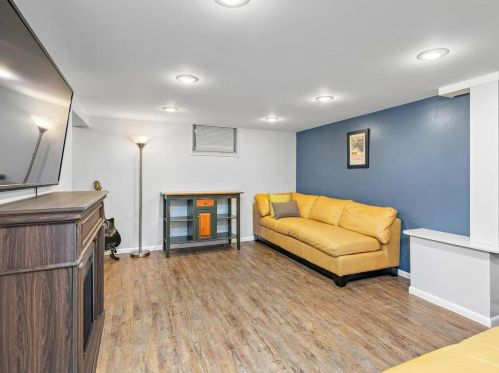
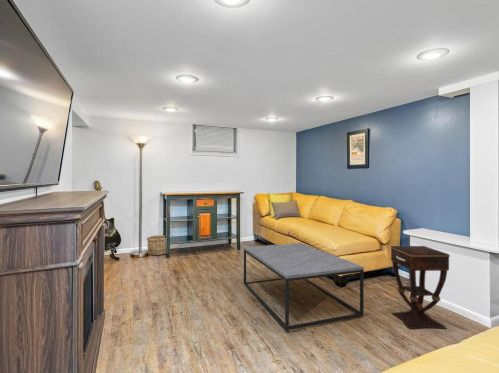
+ side table [389,245,451,330]
+ wooden bucket [146,234,167,256]
+ coffee table [243,242,365,331]
